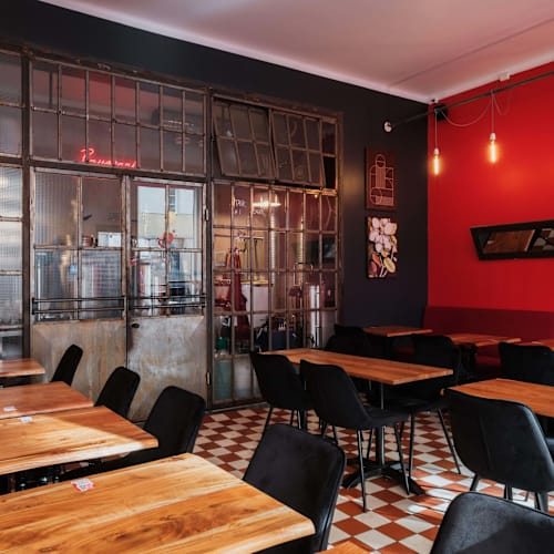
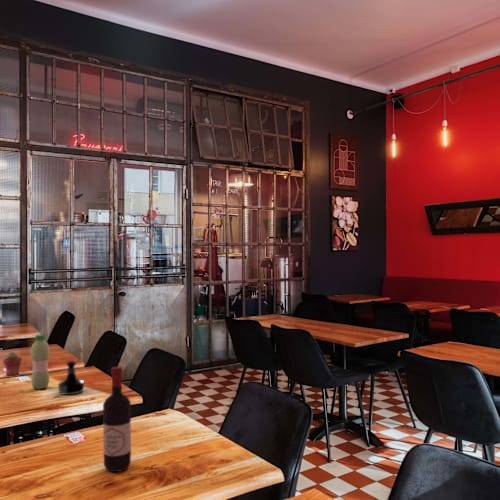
+ water bottle [30,333,51,390]
+ potted succulent [2,351,23,376]
+ wine bottle [102,366,132,473]
+ tequila bottle [57,360,85,396]
